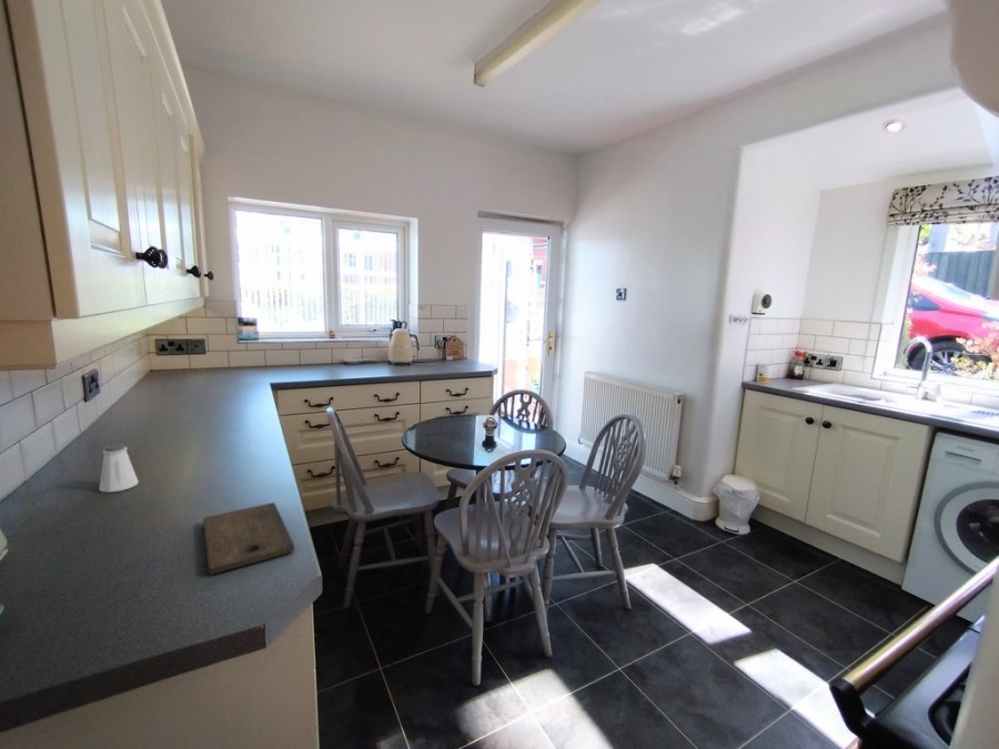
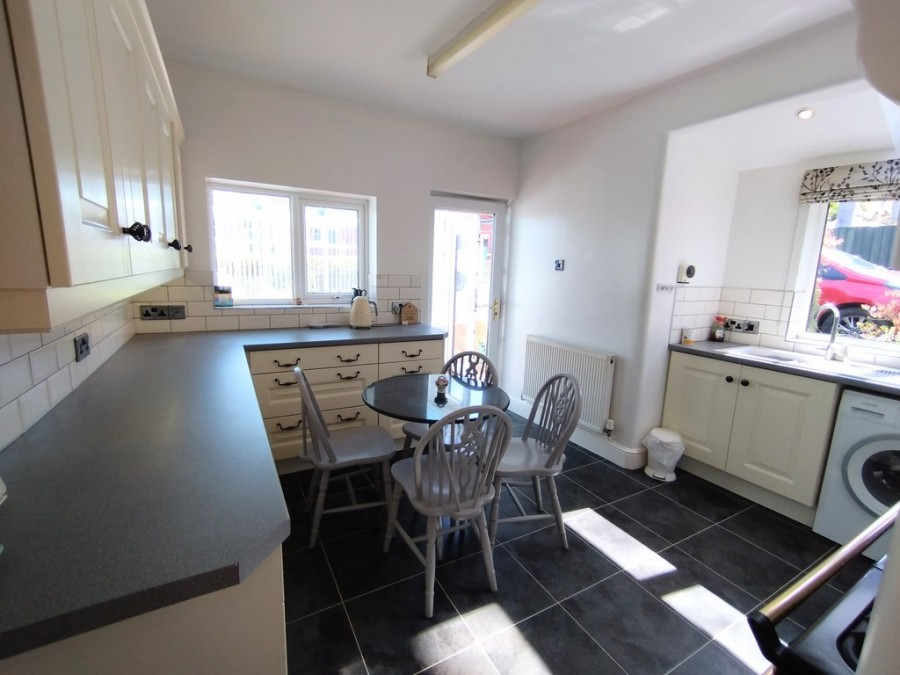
- cutting board [202,502,295,576]
- saltshaker [98,443,140,494]
